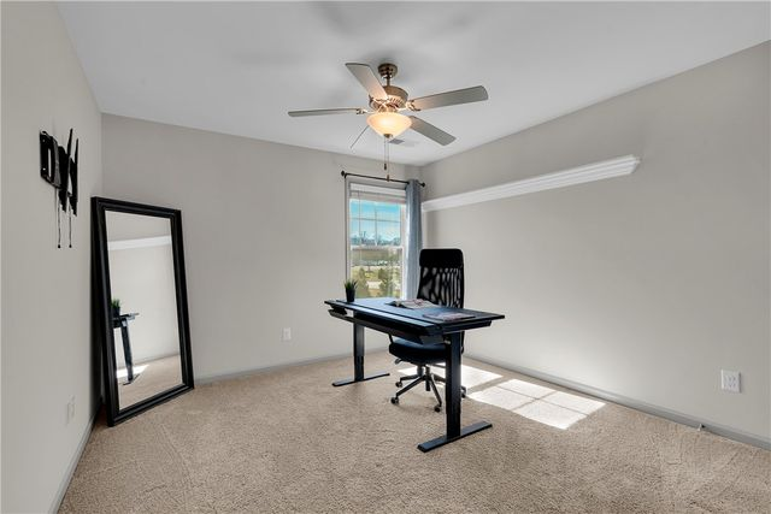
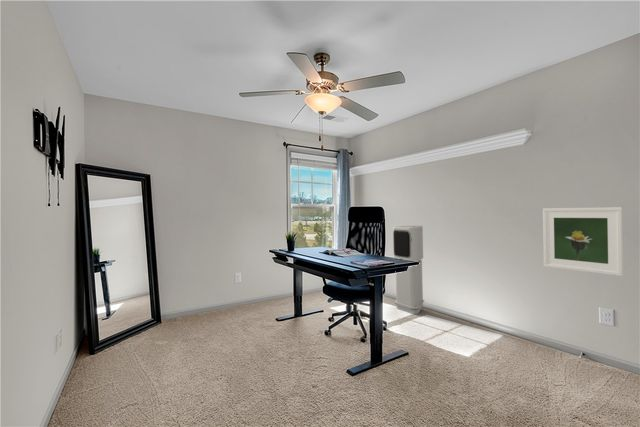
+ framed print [542,206,624,277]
+ air purifier [392,225,425,315]
